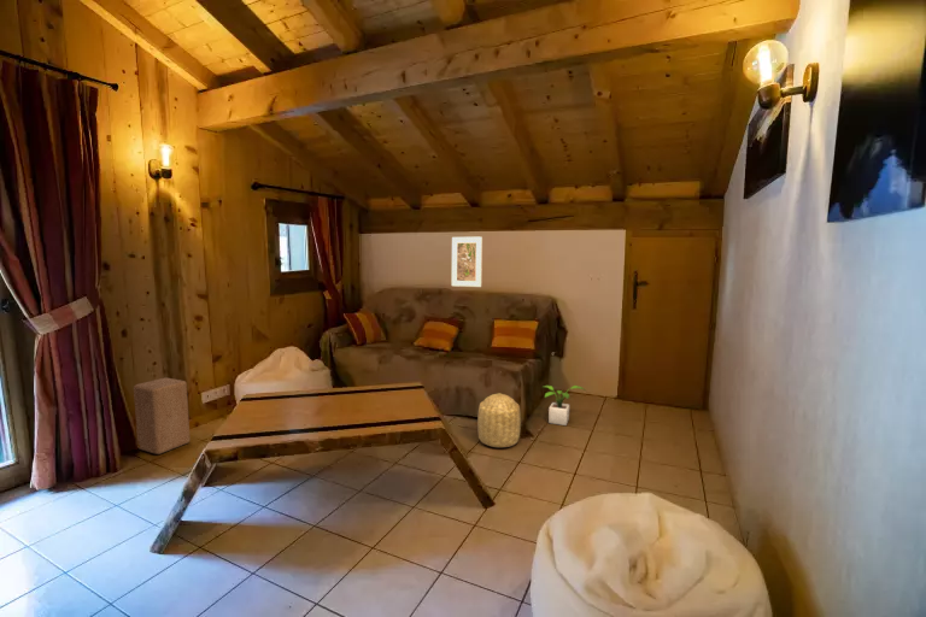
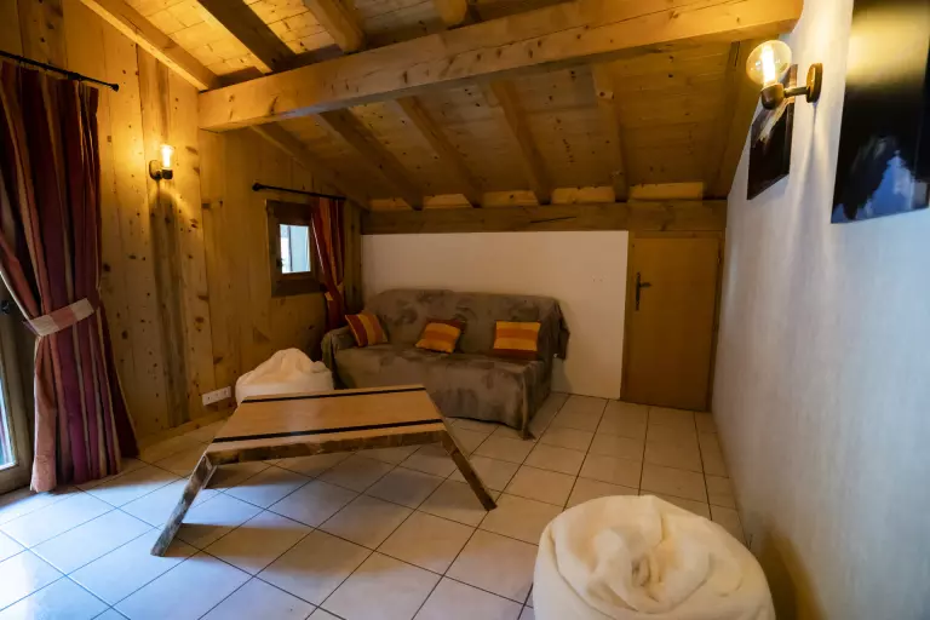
- basket [476,392,522,448]
- potted plant [541,384,586,427]
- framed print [451,236,483,288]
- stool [133,376,191,456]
